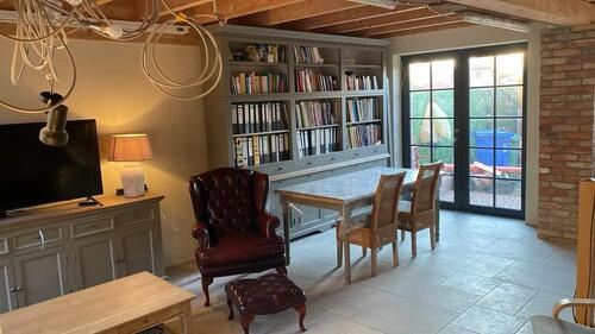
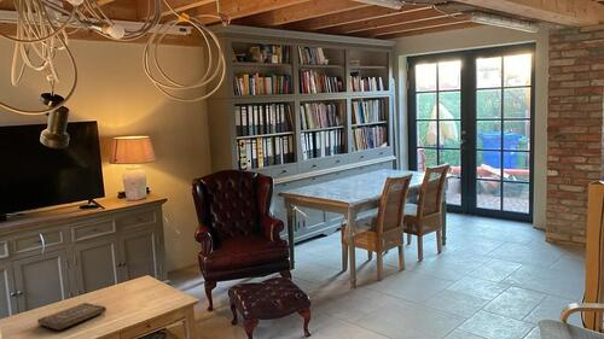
+ book [36,302,108,332]
